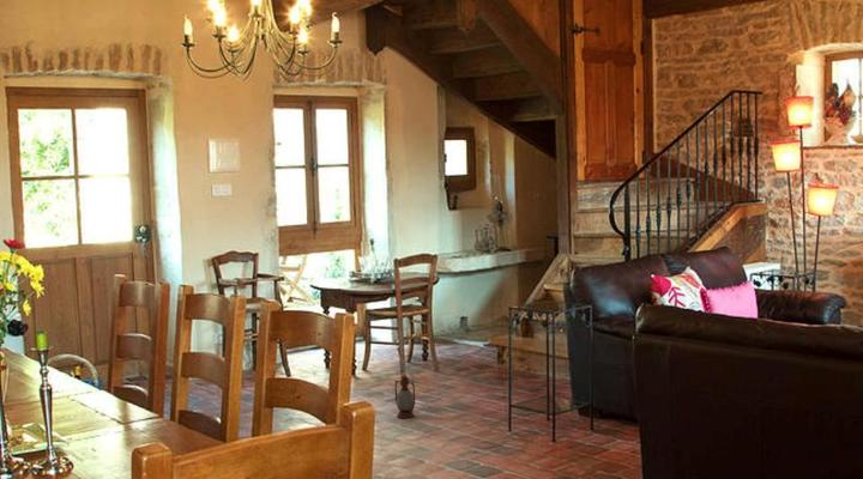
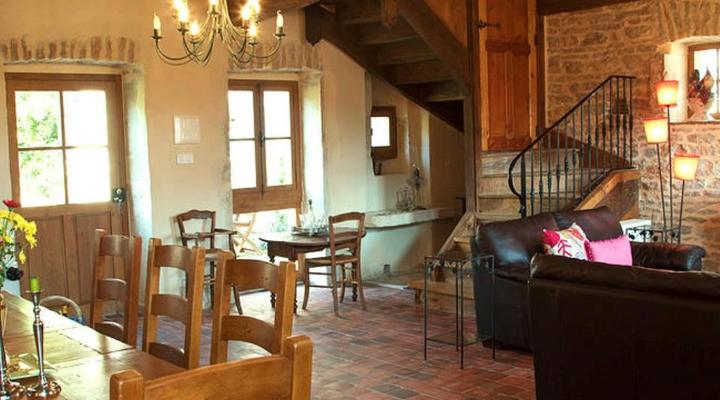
- lantern [394,363,416,419]
